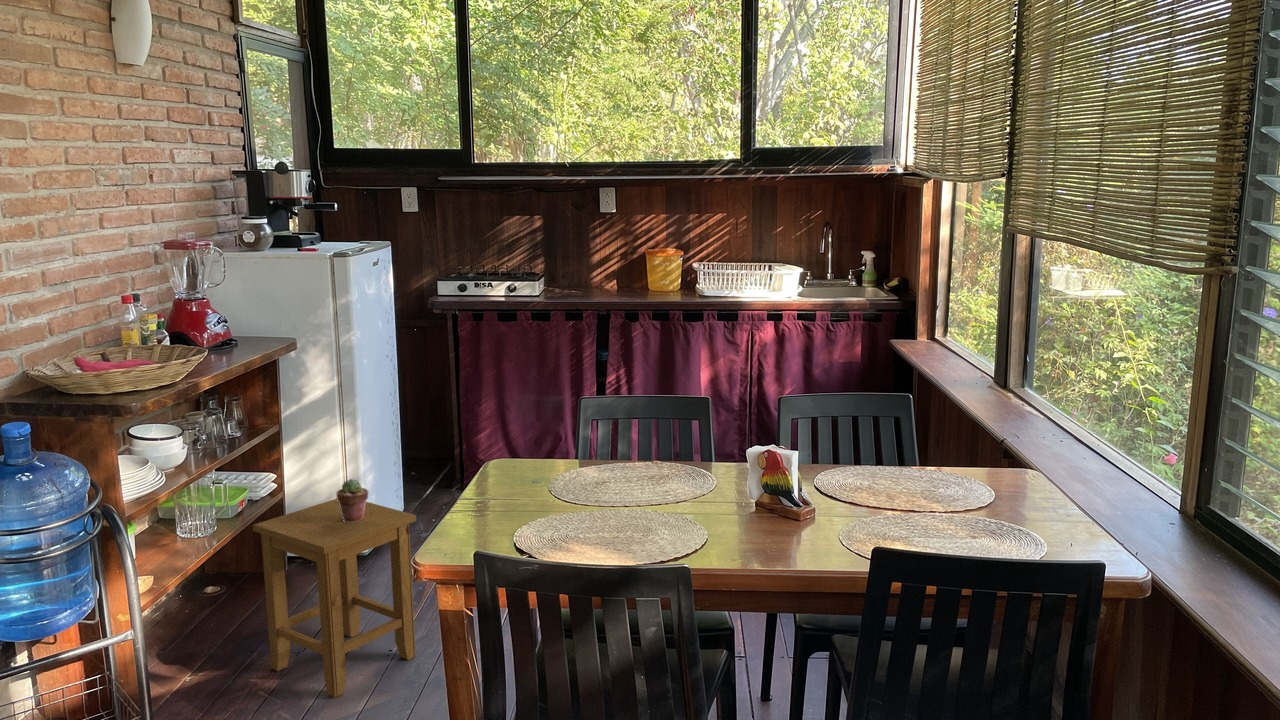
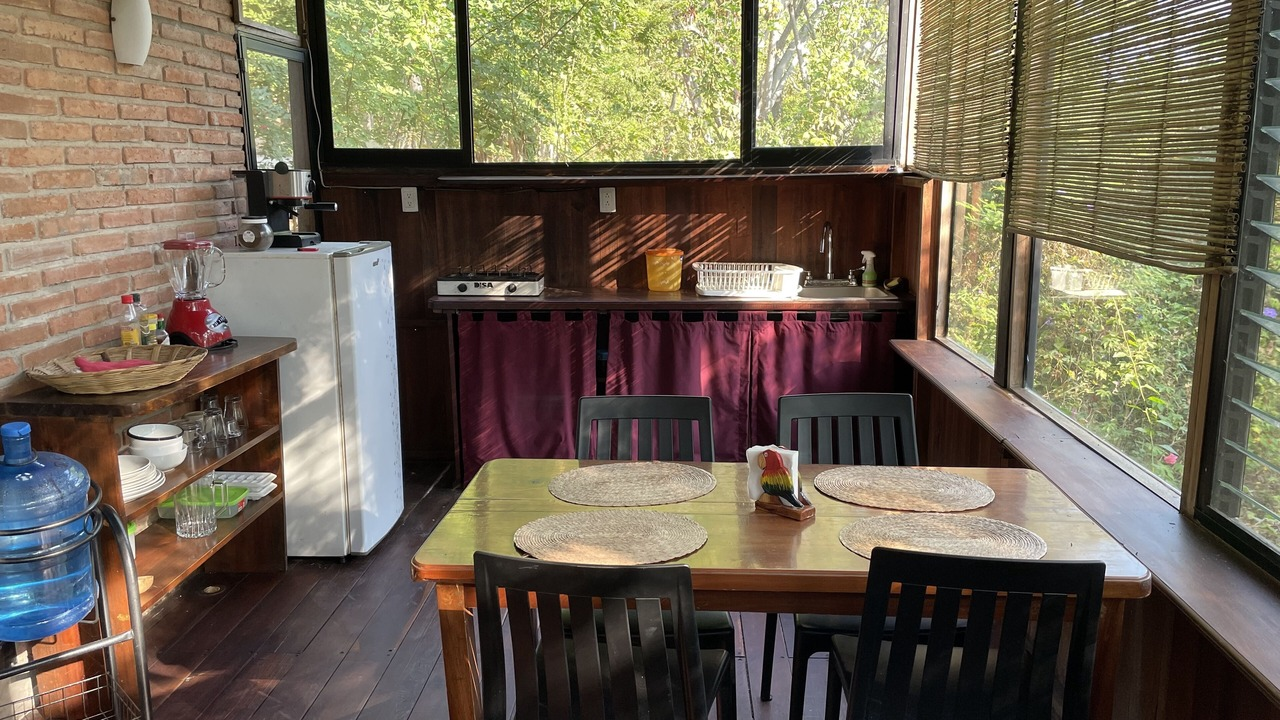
- potted succulent [336,478,370,522]
- stool [252,498,417,698]
